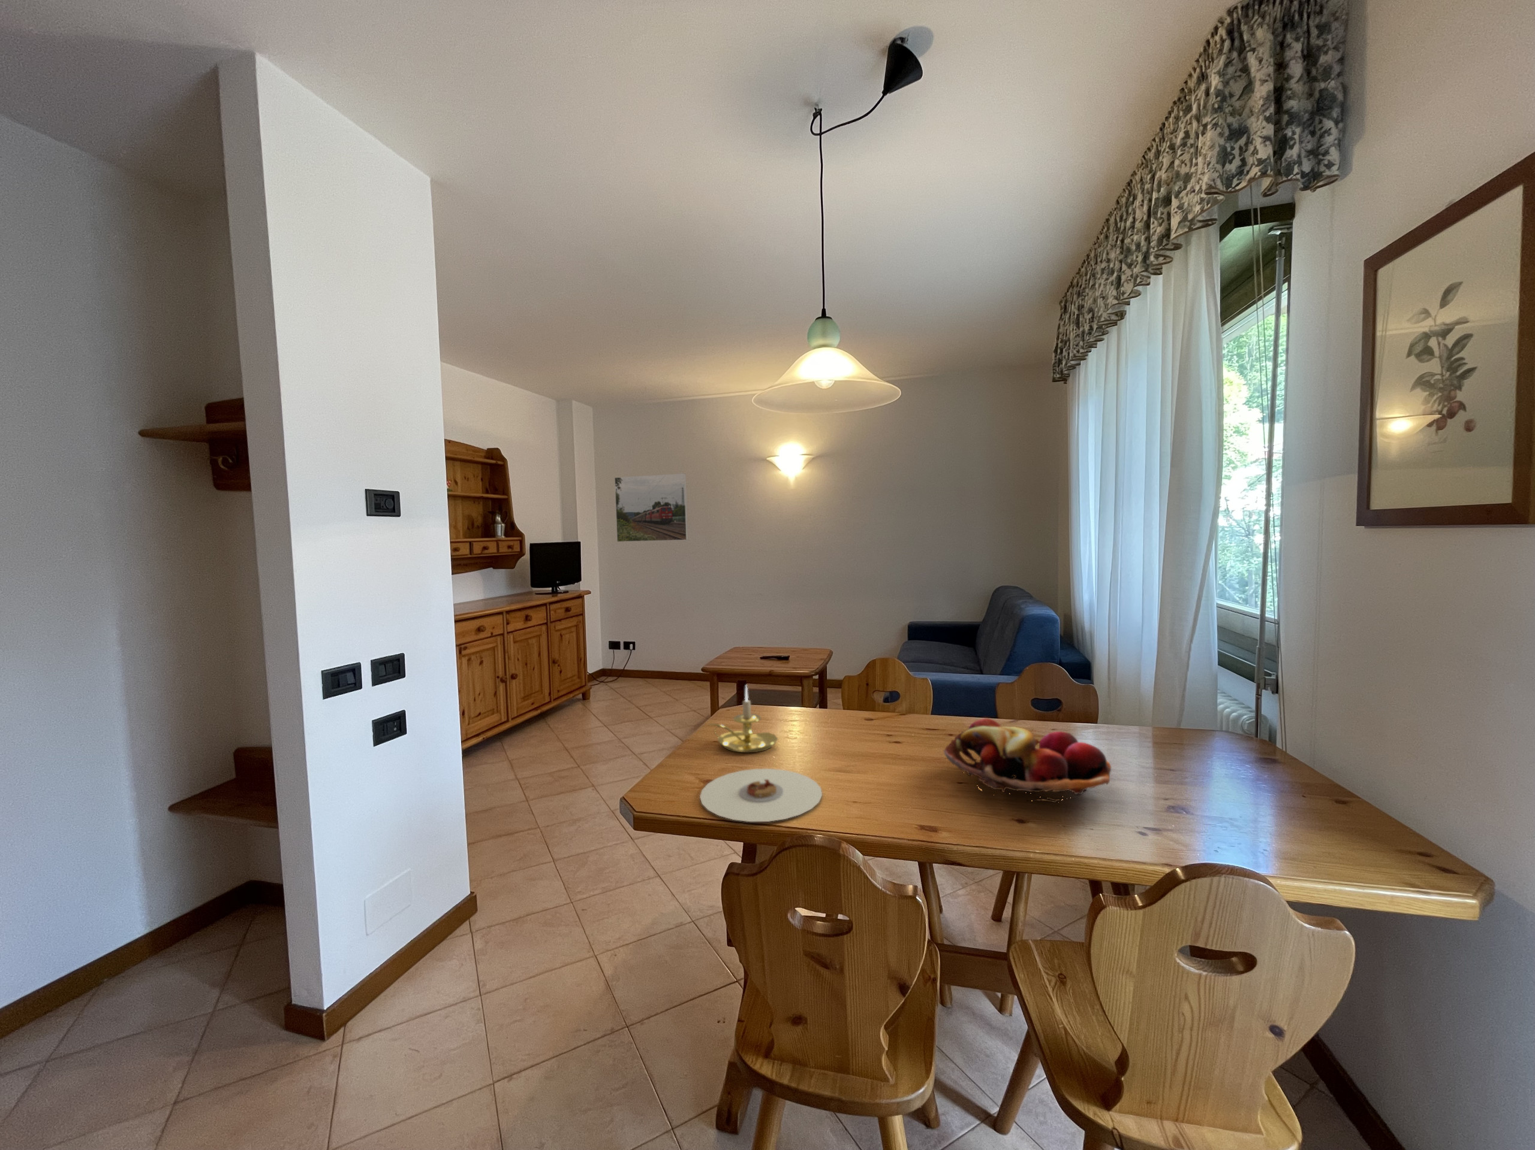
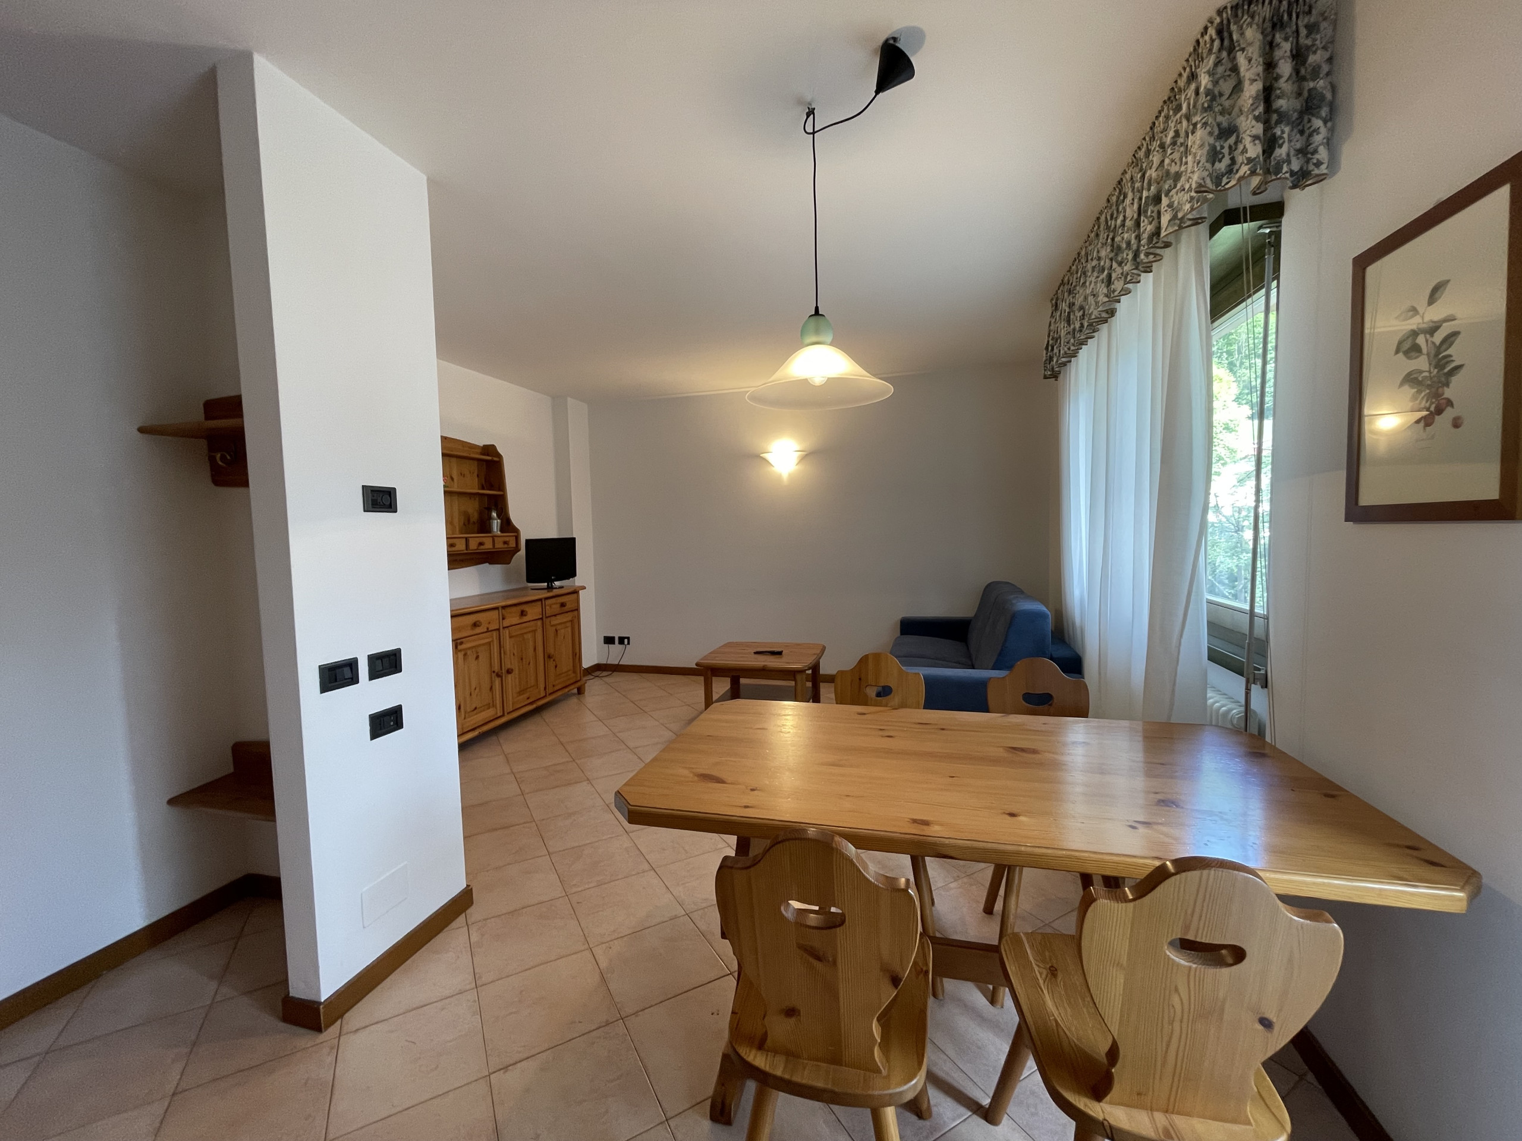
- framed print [614,472,689,542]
- plate [699,768,823,823]
- candle holder [708,685,778,754]
- fruit basket [943,718,1112,803]
